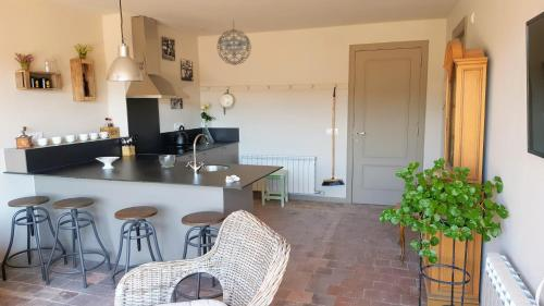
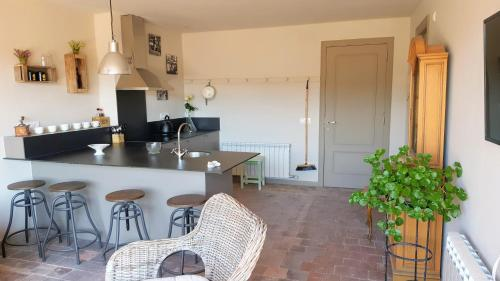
- pendant light [215,20,252,66]
